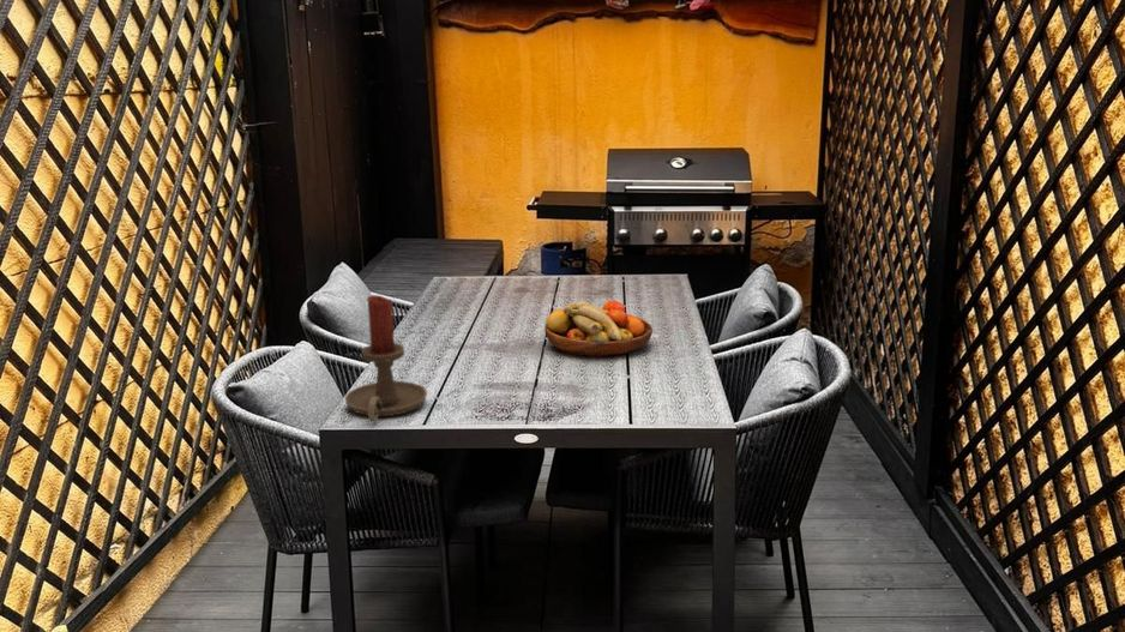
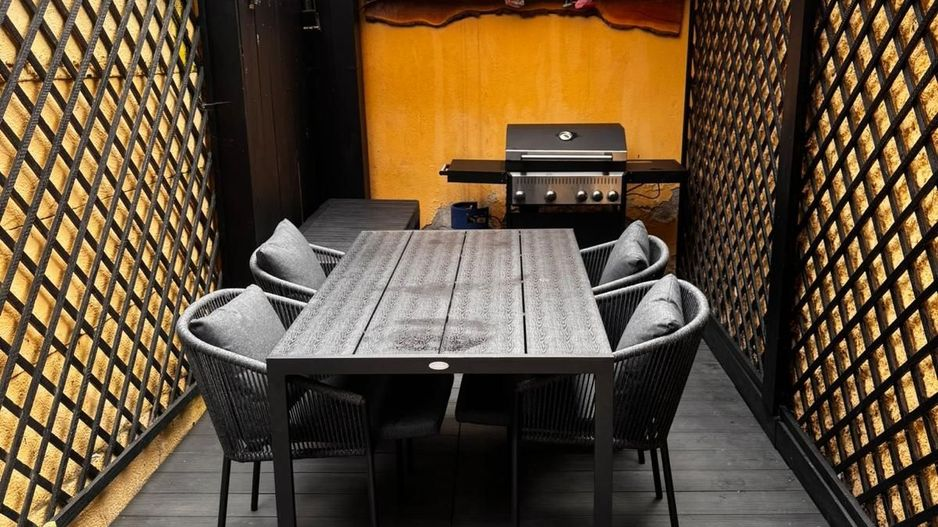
- candle holder [344,295,428,422]
- fruit bowl [543,300,654,357]
